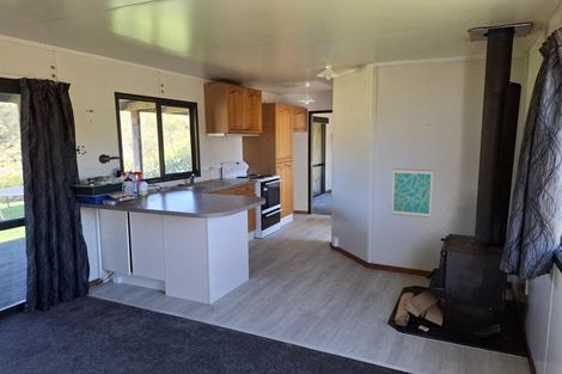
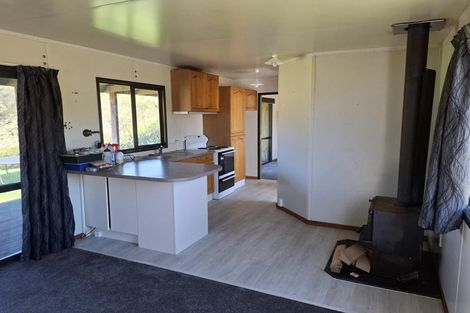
- wall art [391,167,434,219]
